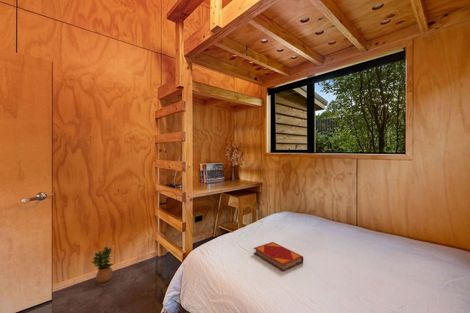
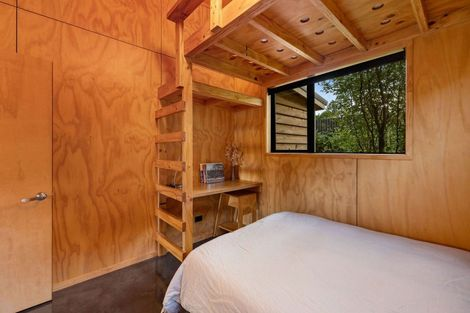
- hardback book [253,241,304,272]
- potted plant [91,245,114,286]
